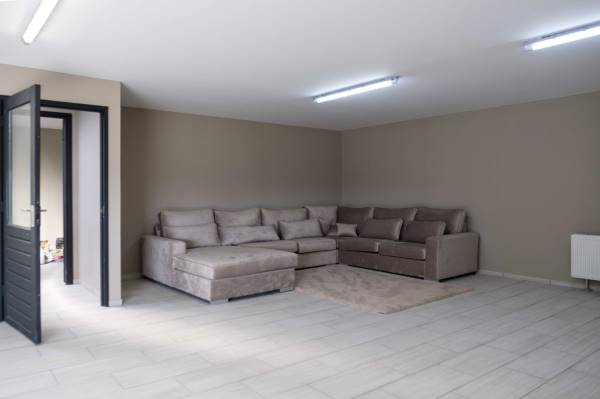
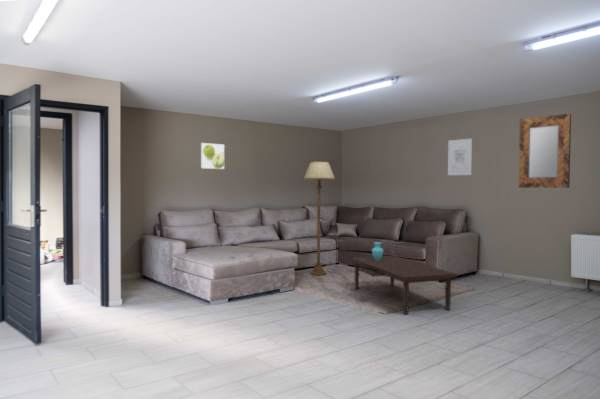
+ floor lamp [302,158,337,276]
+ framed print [200,142,225,170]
+ home mirror [518,113,572,189]
+ coffee table [350,242,458,315]
+ wall art [447,138,473,176]
